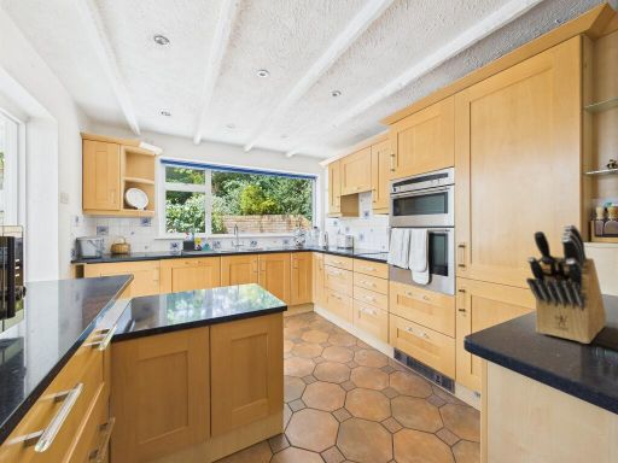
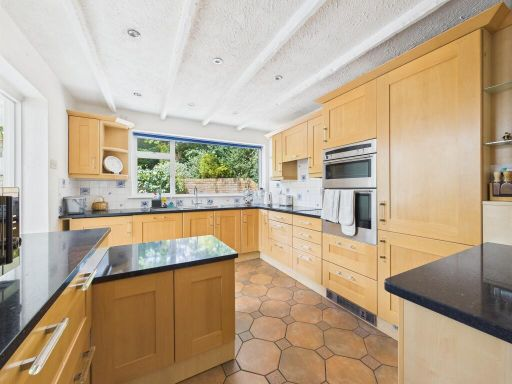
- knife block [525,223,607,345]
